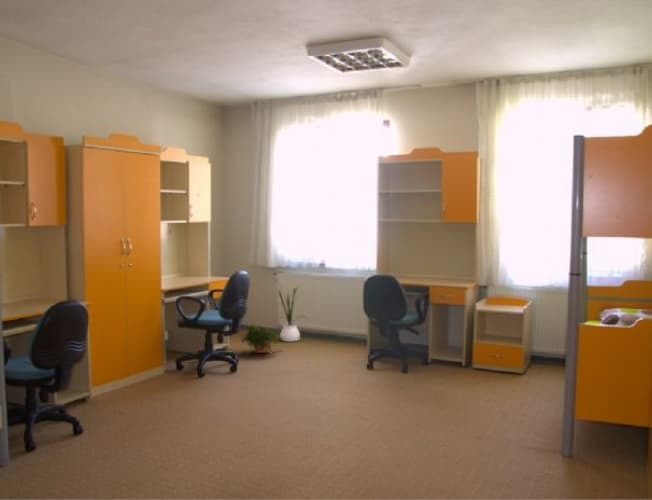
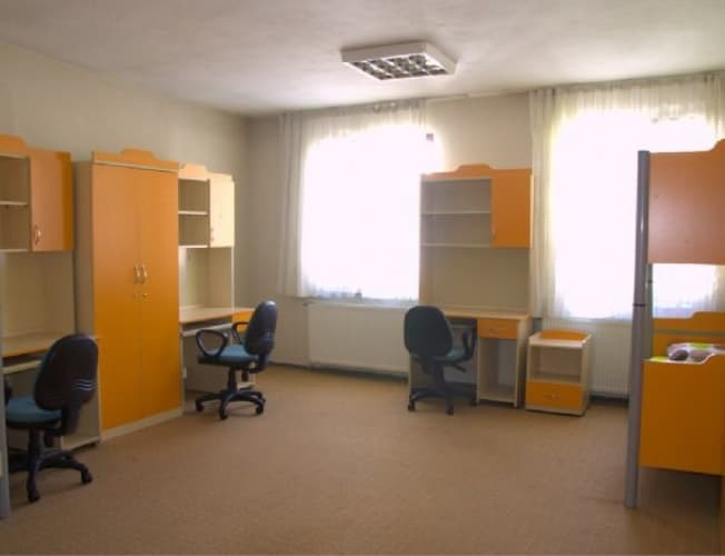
- potted plant [240,323,285,356]
- house plant [270,277,308,342]
